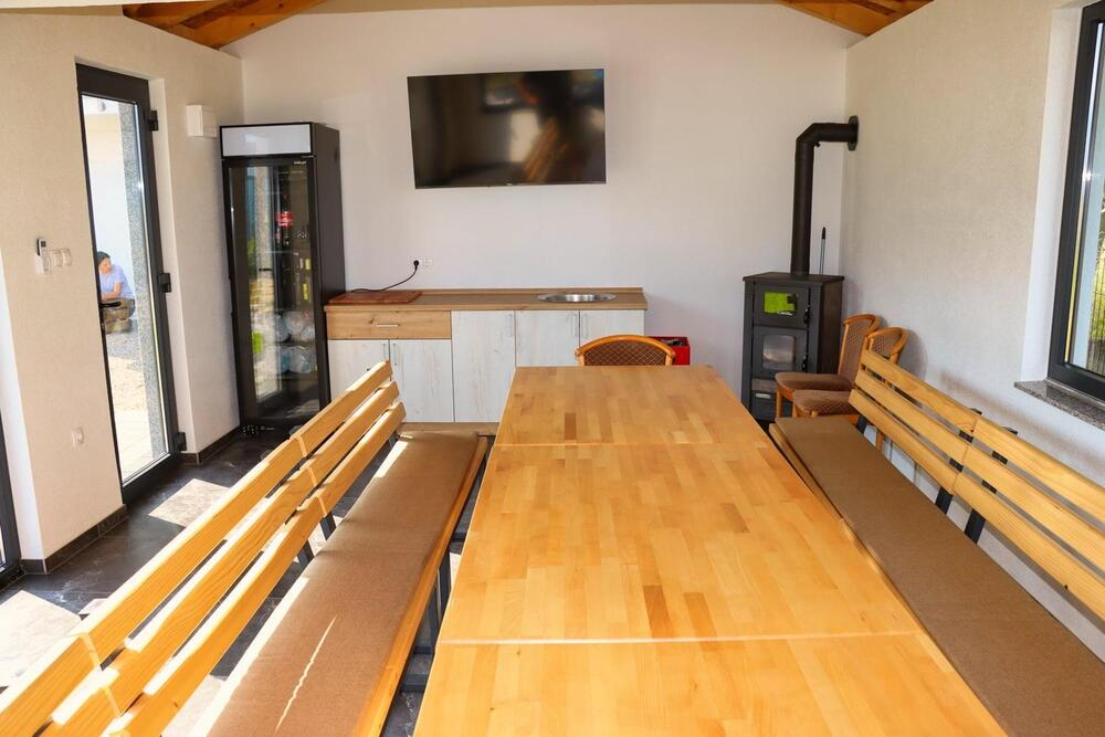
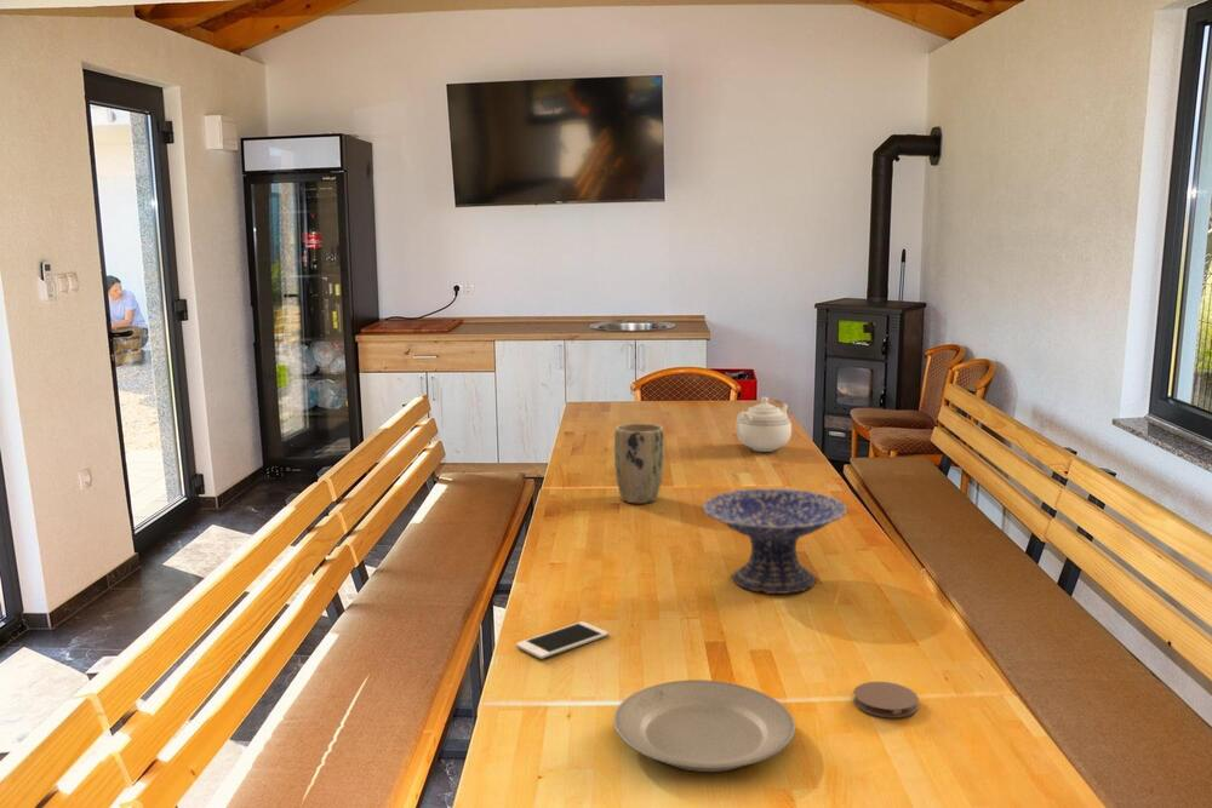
+ cell phone [515,620,610,660]
+ decorative bowl [701,488,848,595]
+ teapot [736,396,793,453]
+ plate [613,678,796,773]
+ coaster [852,681,919,718]
+ plant pot [613,423,665,505]
